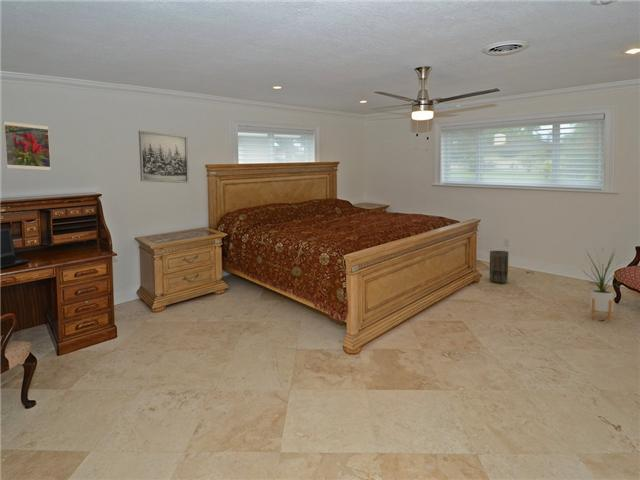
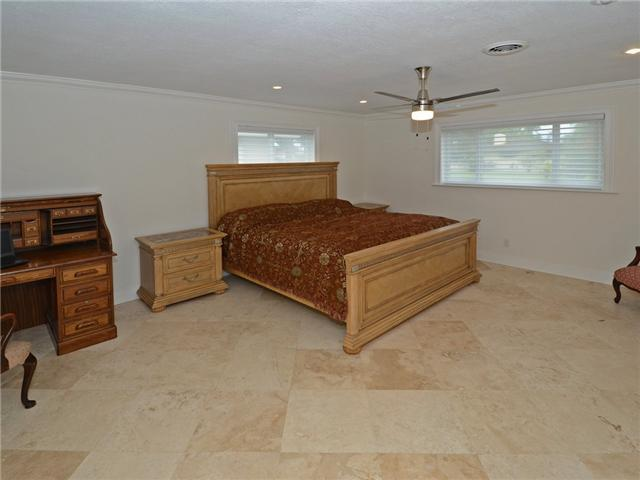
- house plant [580,246,626,322]
- basket [489,250,509,284]
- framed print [2,120,52,171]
- wall art [138,130,190,184]
